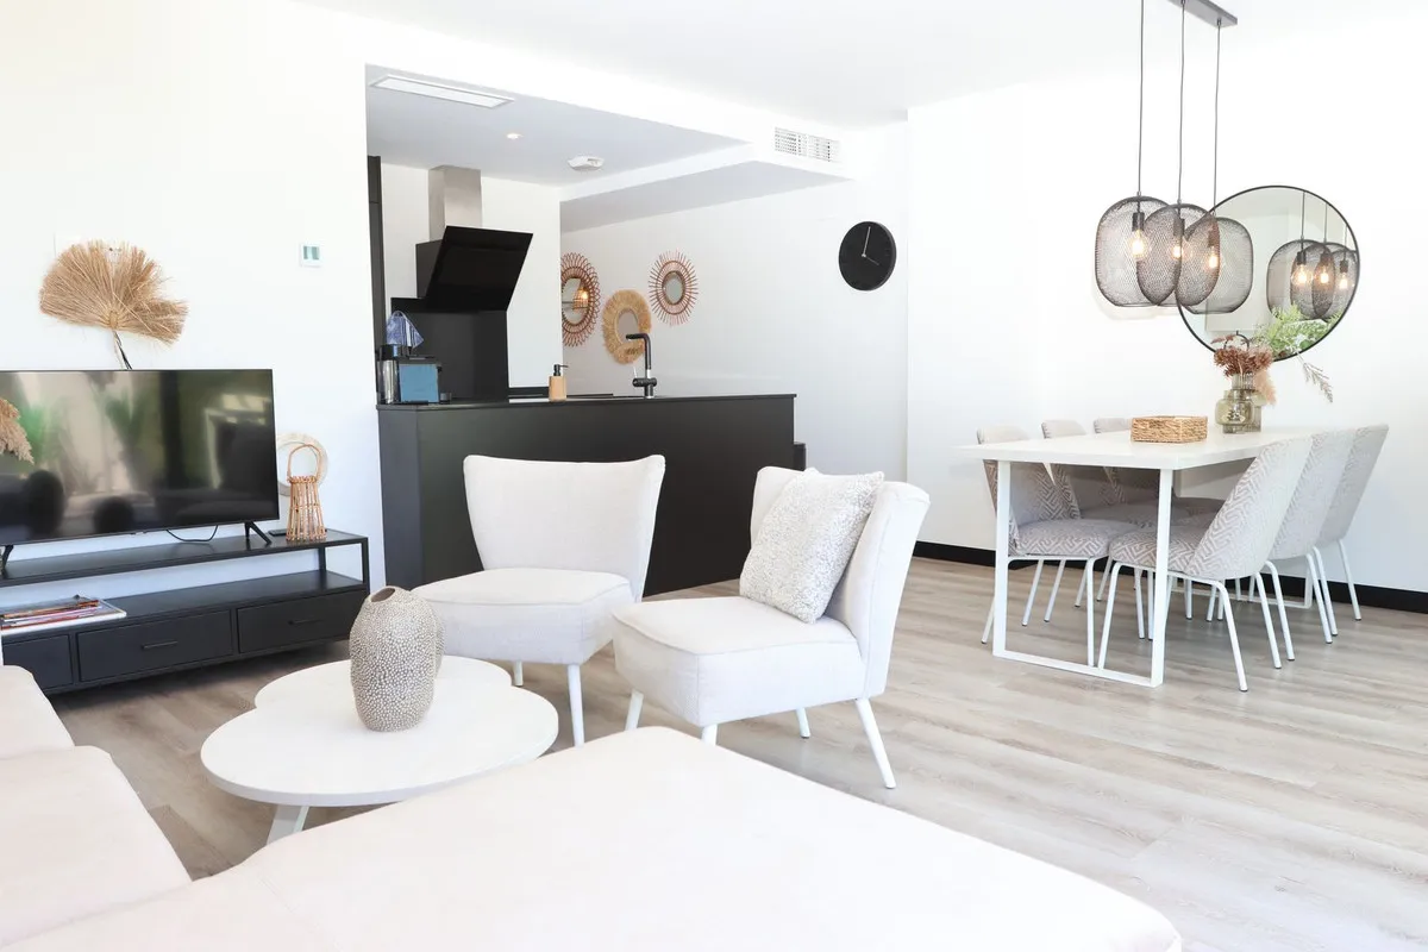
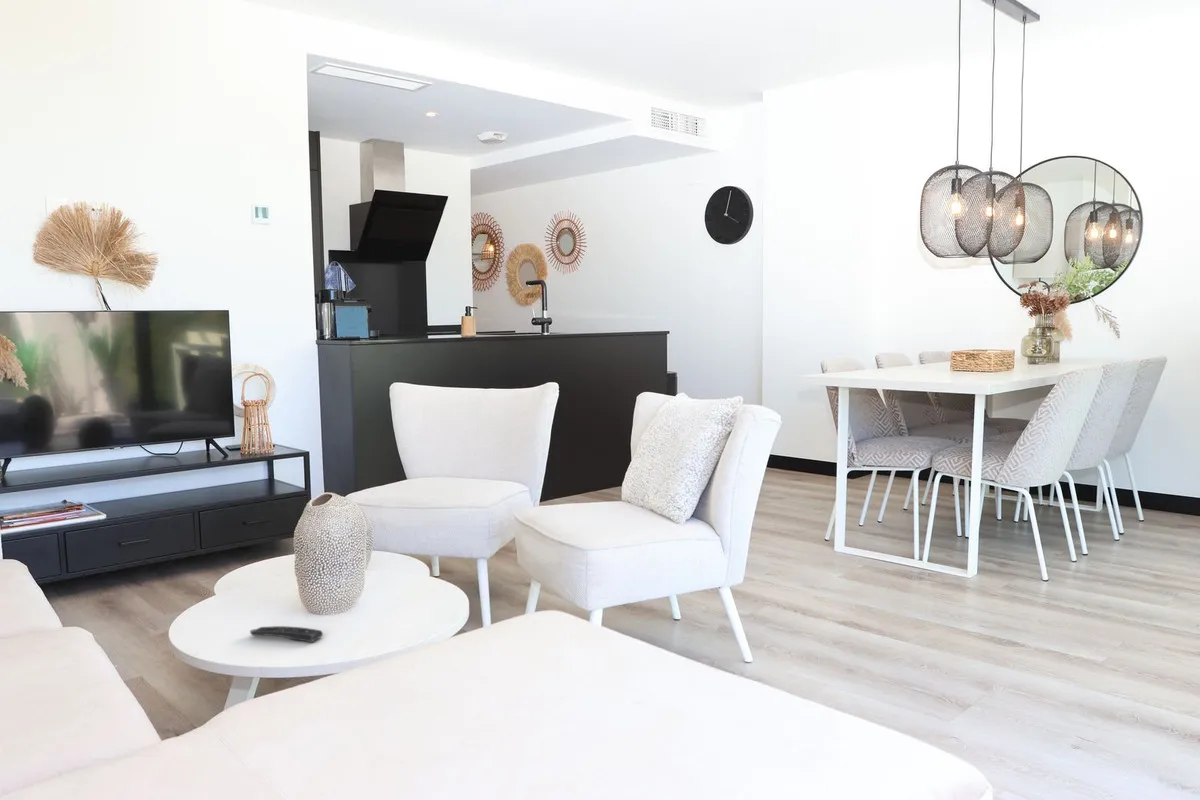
+ remote control [249,625,324,644]
